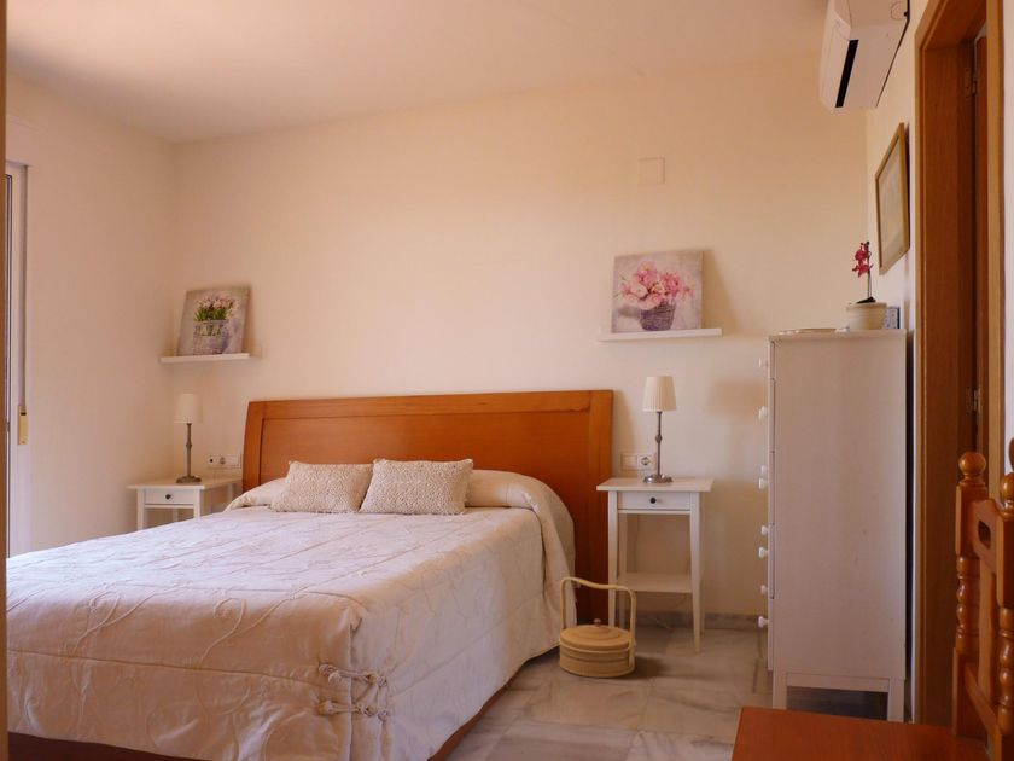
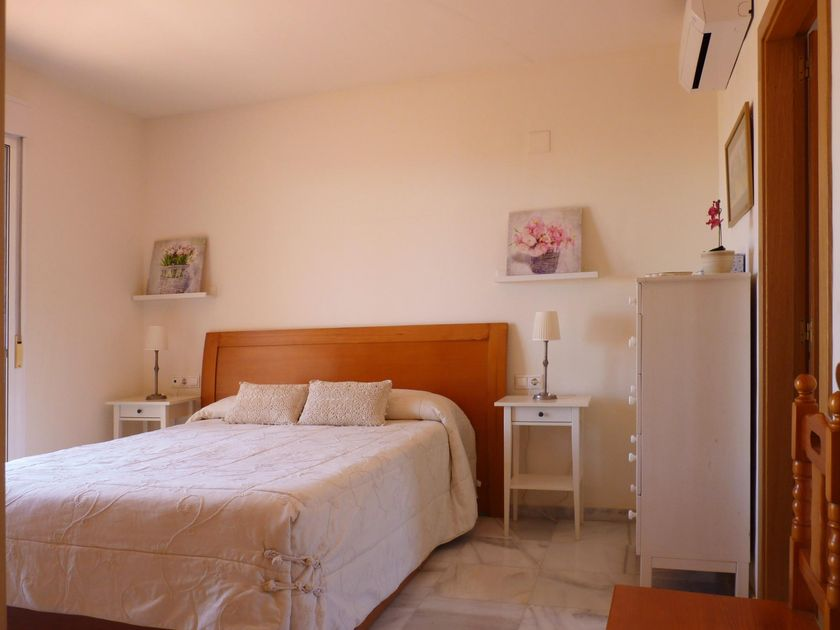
- basket [556,576,637,679]
